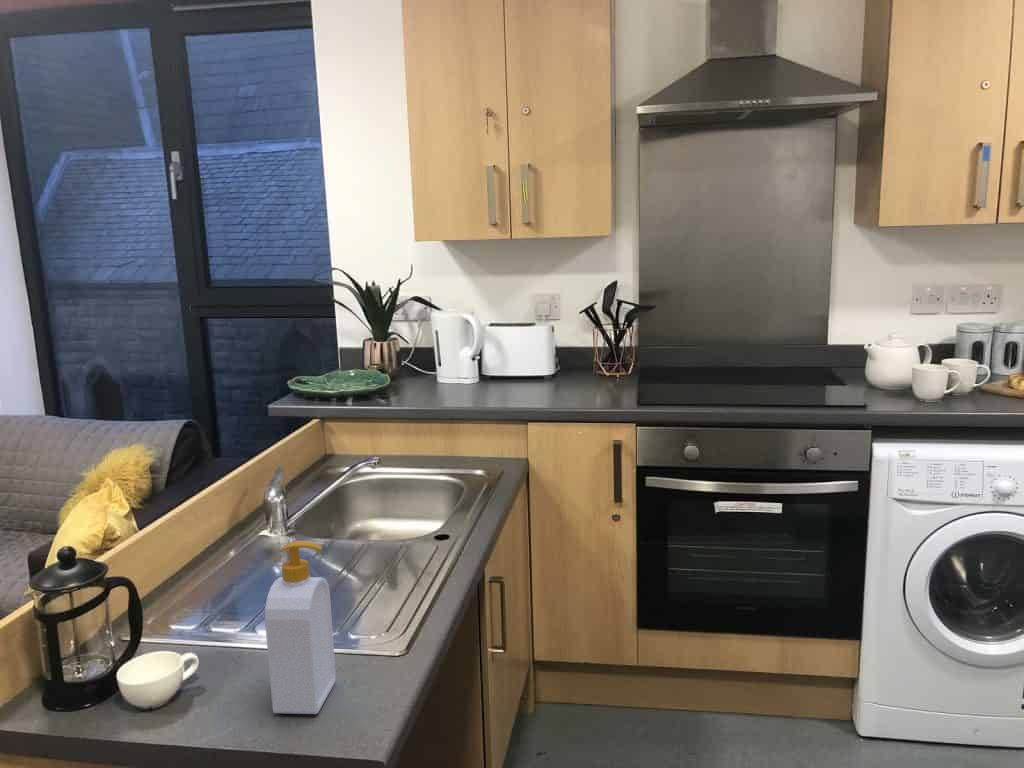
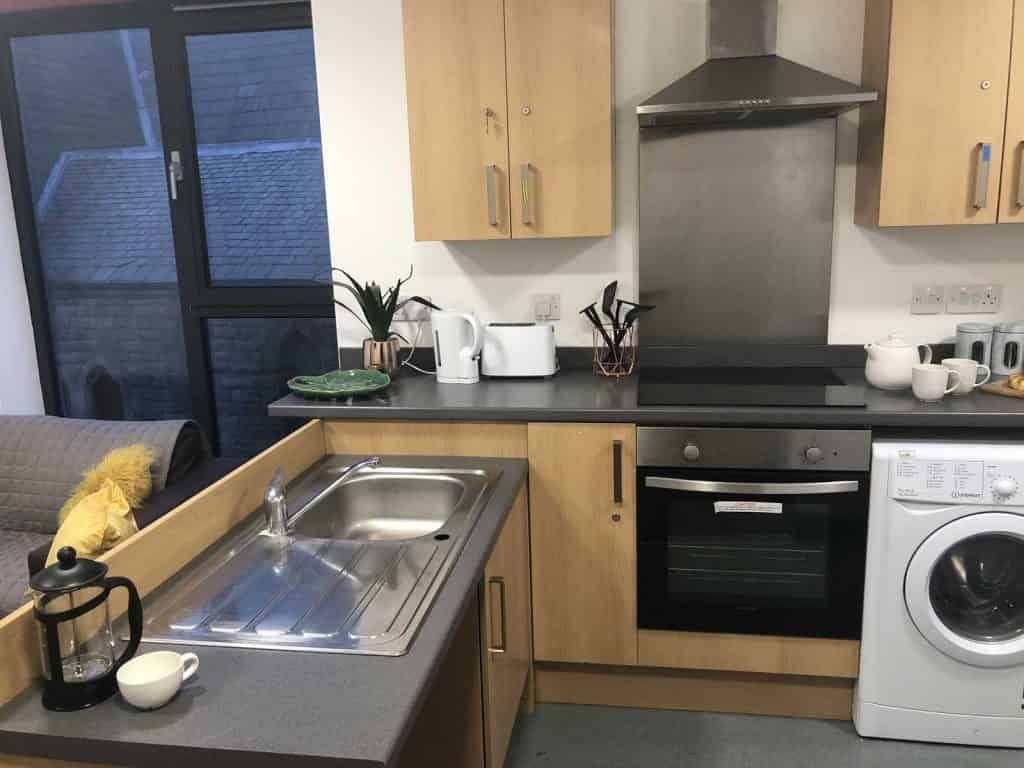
- soap bottle [264,540,337,715]
